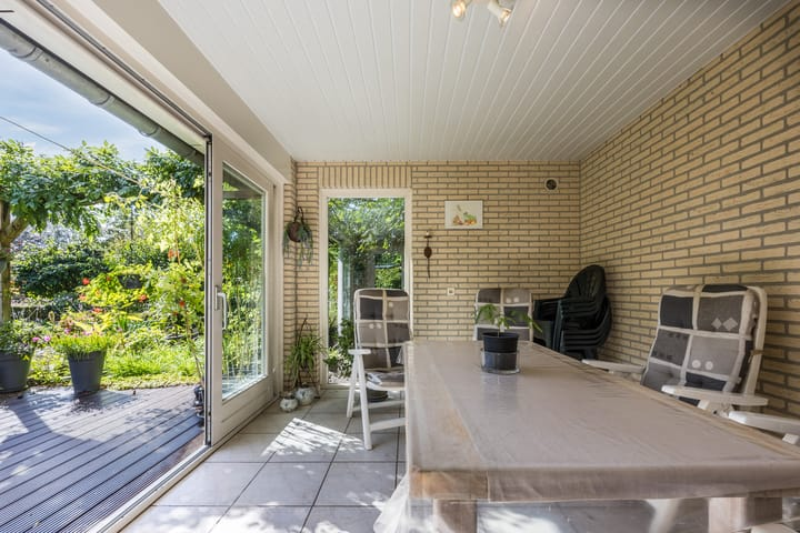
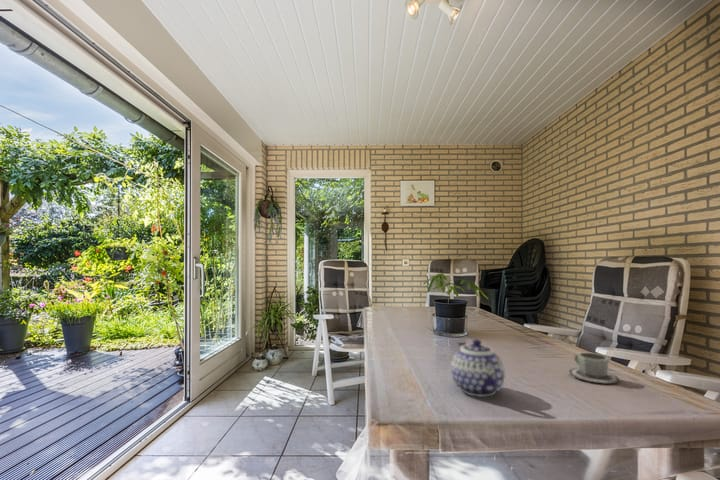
+ teapot [450,338,506,397]
+ cup [568,351,621,385]
